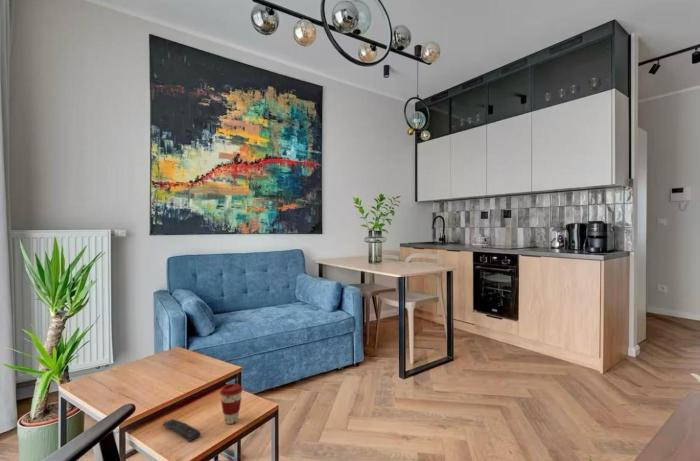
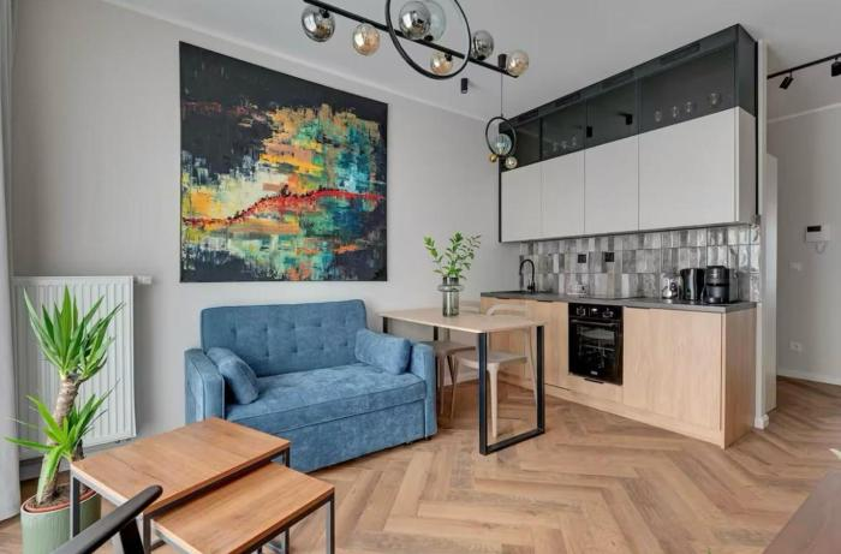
- remote control [161,418,201,443]
- coffee cup [219,383,243,425]
